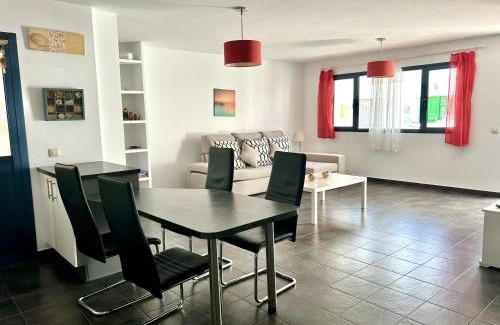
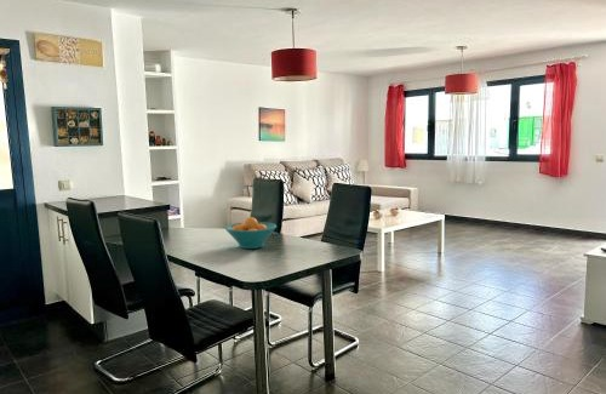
+ fruit bowl [224,216,278,250]
